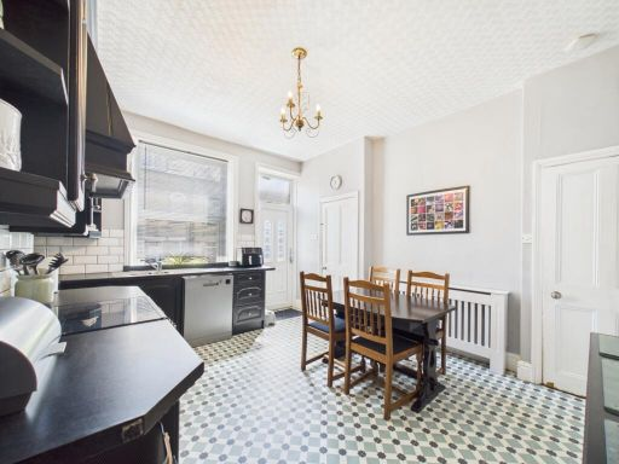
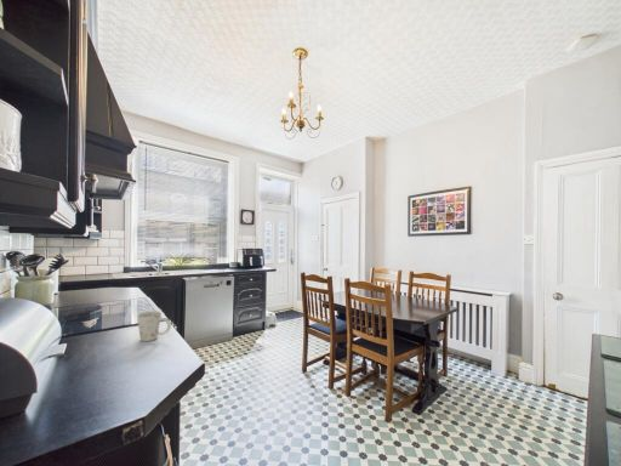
+ mug [136,309,172,342]
